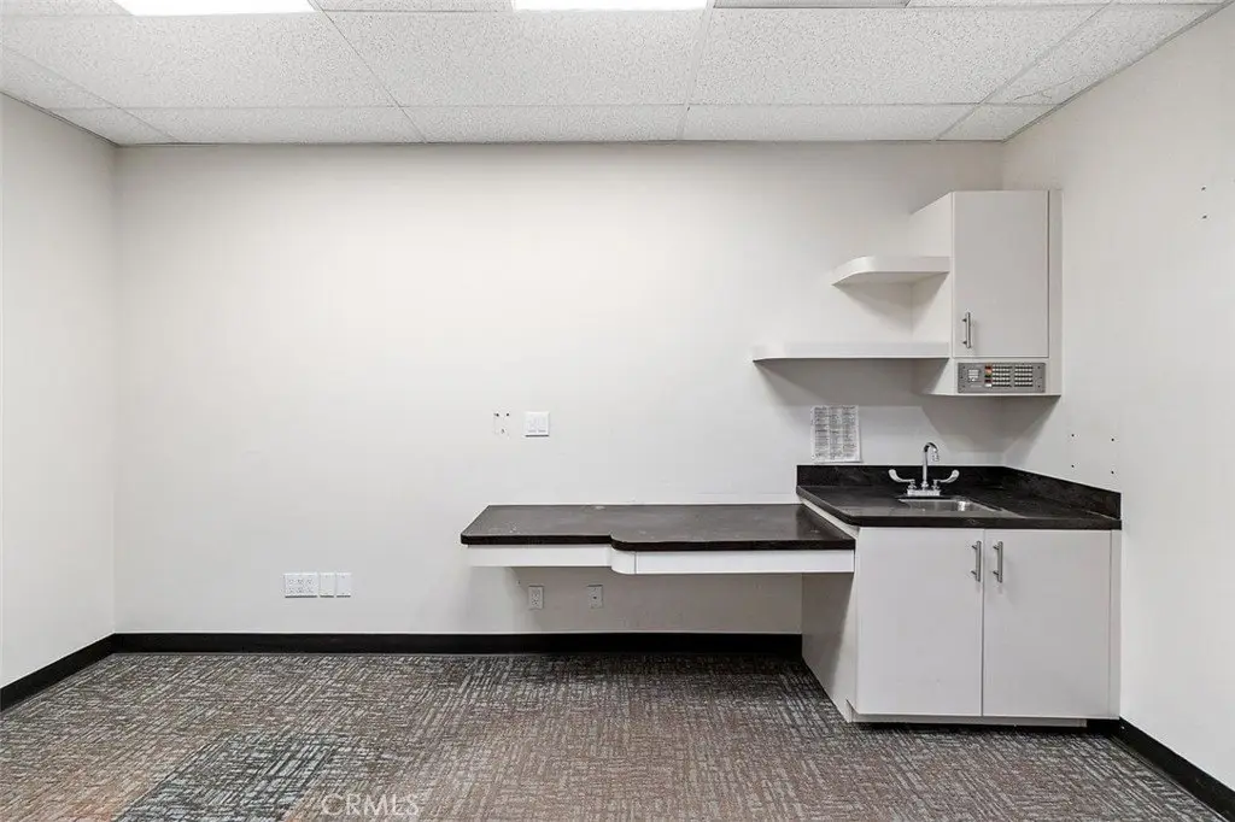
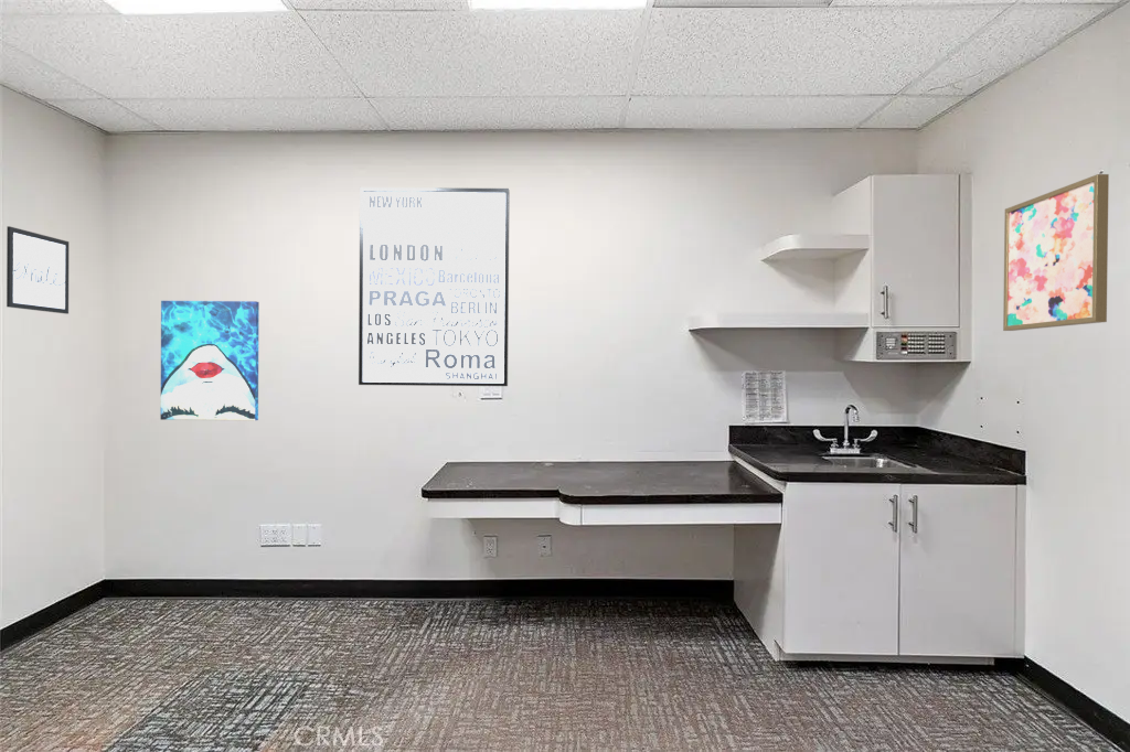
+ wall art [358,186,511,387]
+ wall art [1002,173,1110,332]
+ wall art [159,300,260,421]
+ wall art [6,225,70,315]
